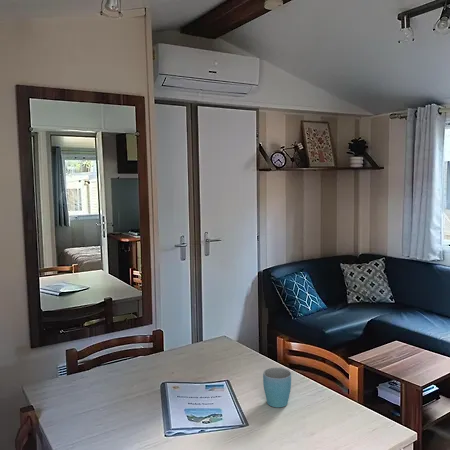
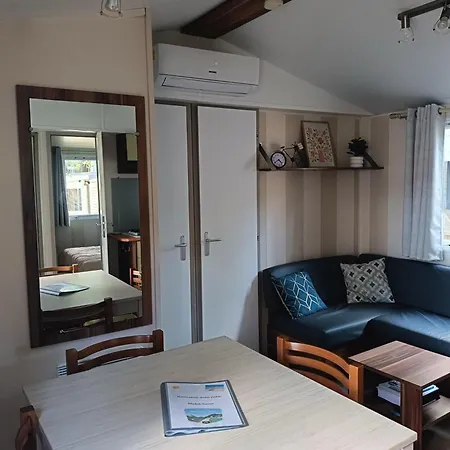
- mug [262,367,292,408]
